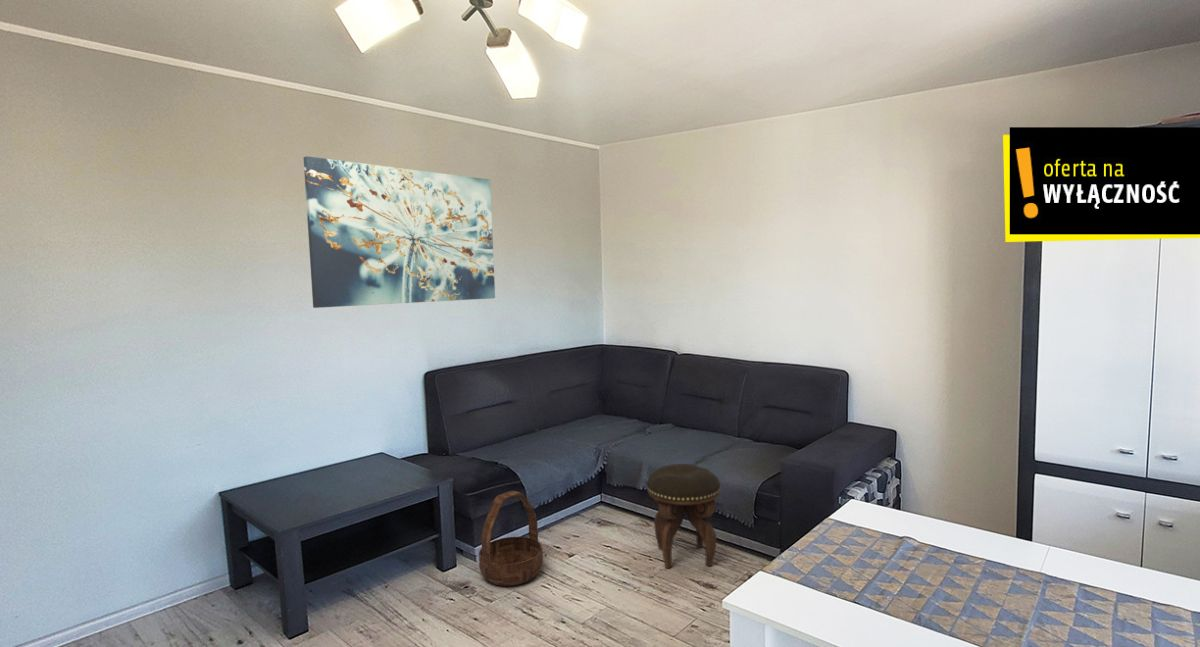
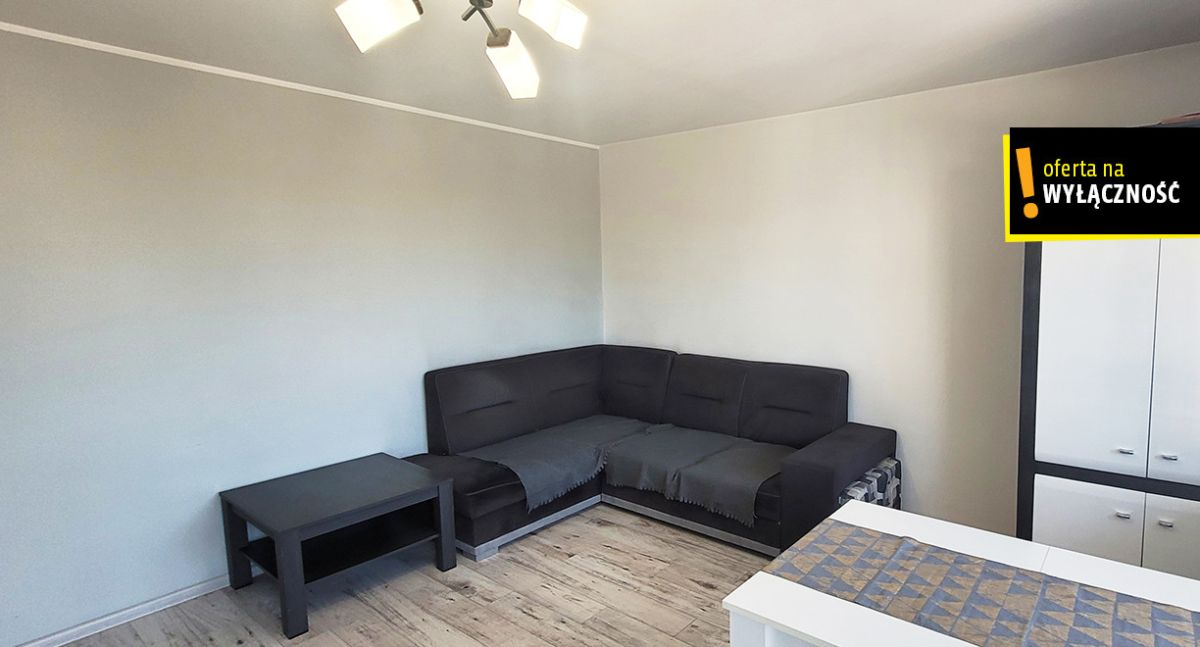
- footstool [646,463,721,570]
- basket [478,490,544,587]
- wall art [302,155,496,309]
